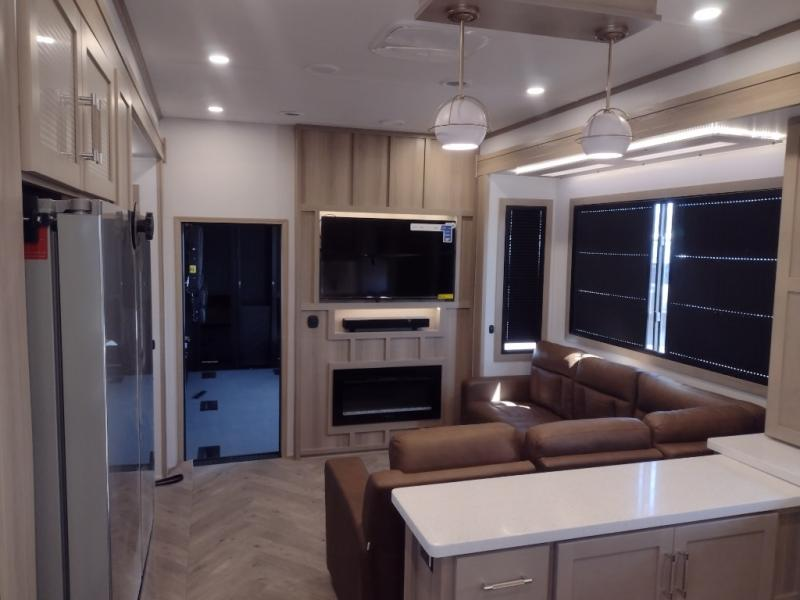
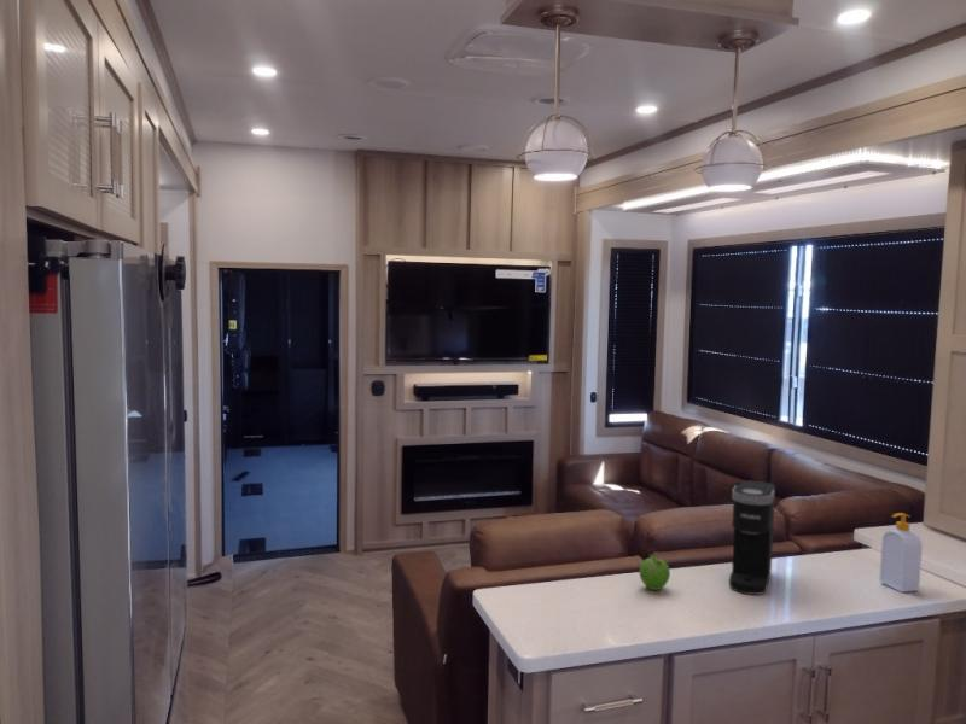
+ fruit [638,554,671,591]
+ coffee maker [728,479,776,596]
+ soap bottle [879,512,924,594]
